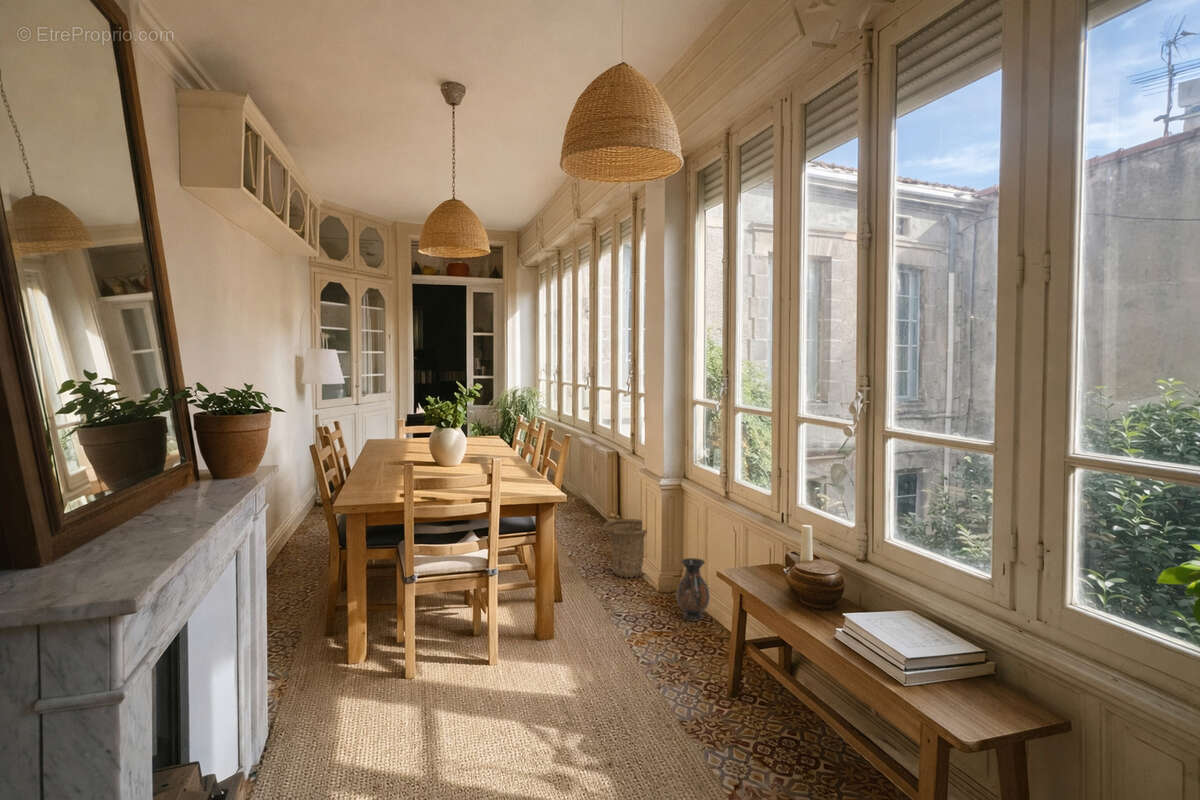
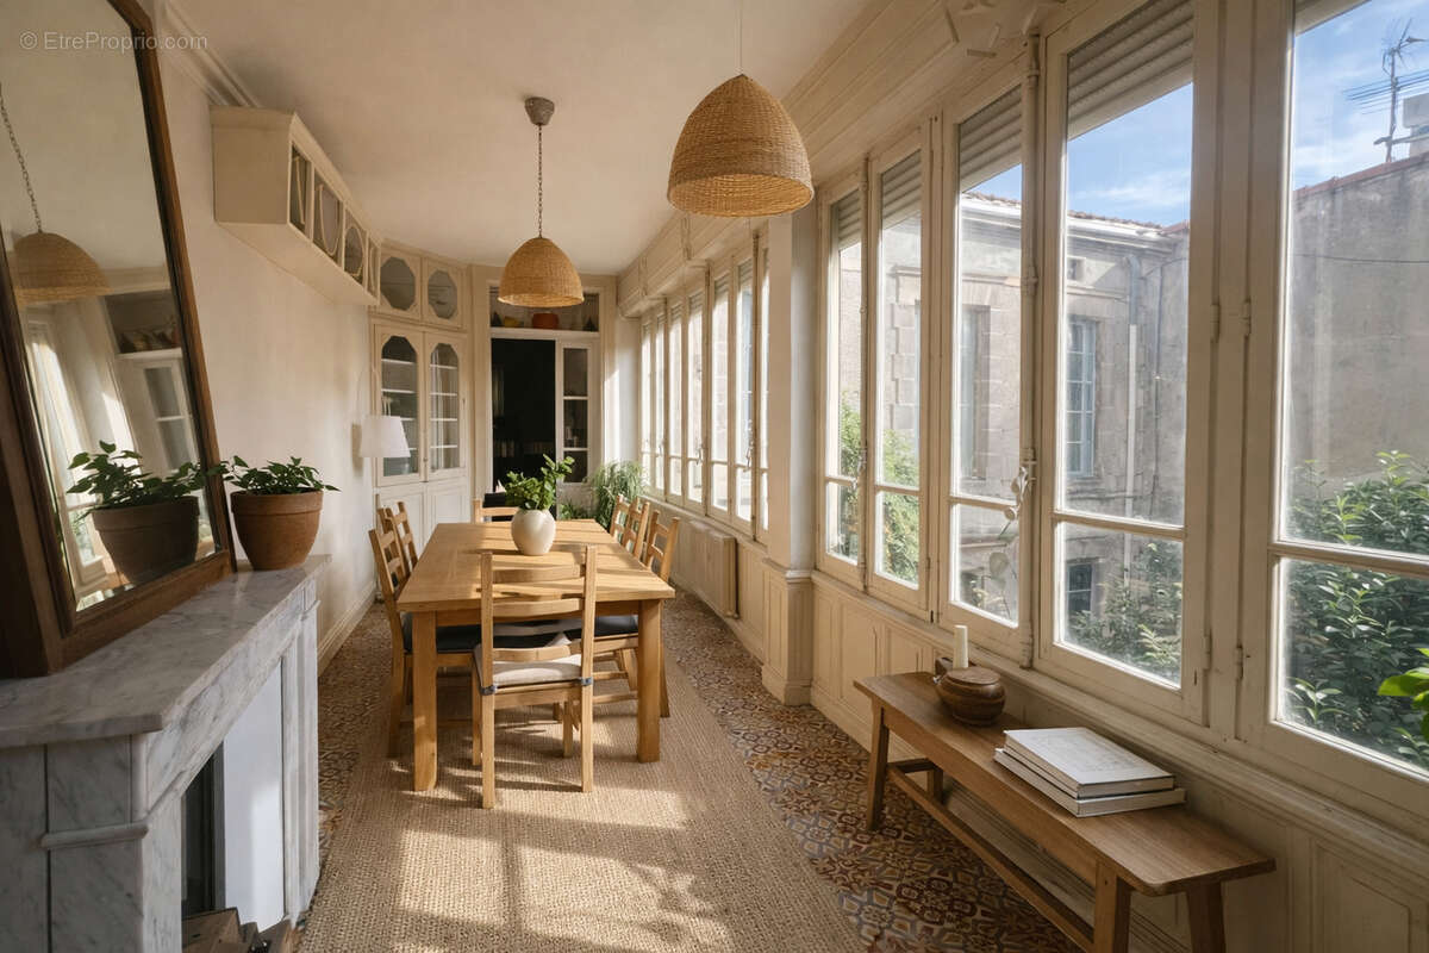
- basket [602,518,648,579]
- vase [675,557,711,622]
